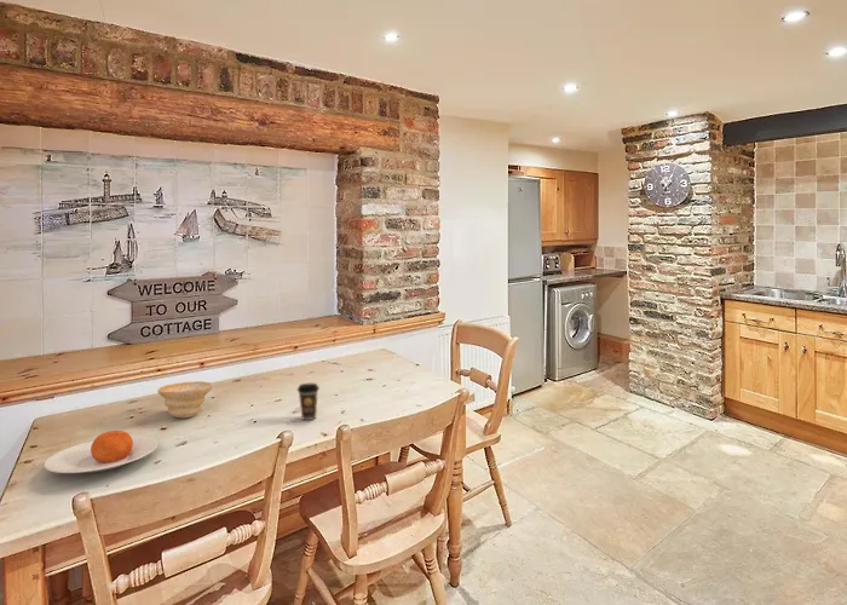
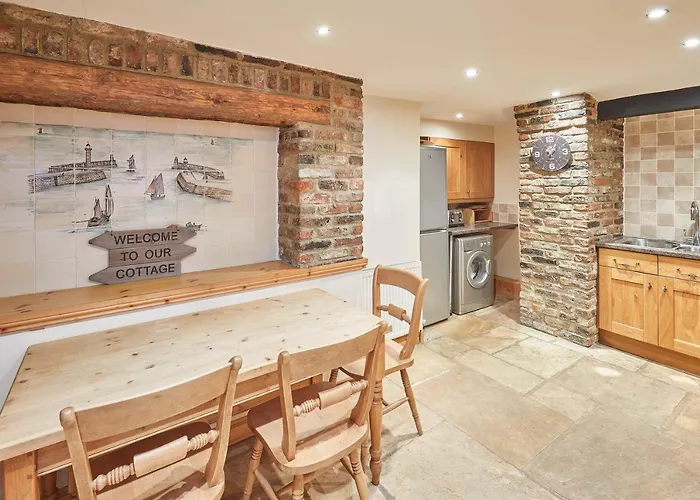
- coffee cup [296,382,321,421]
- bowl [156,380,213,419]
- plate [42,430,160,474]
